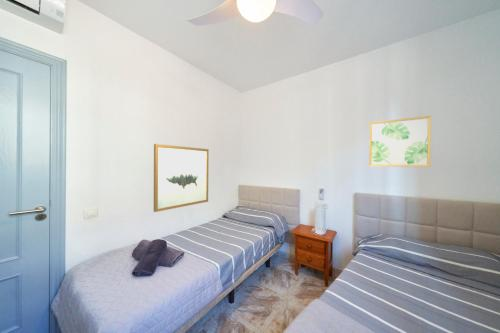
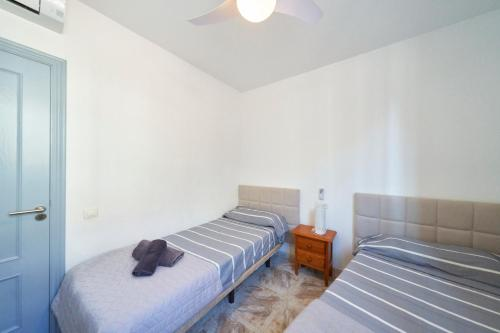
- wall art [153,143,210,213]
- wall art [368,115,432,168]
